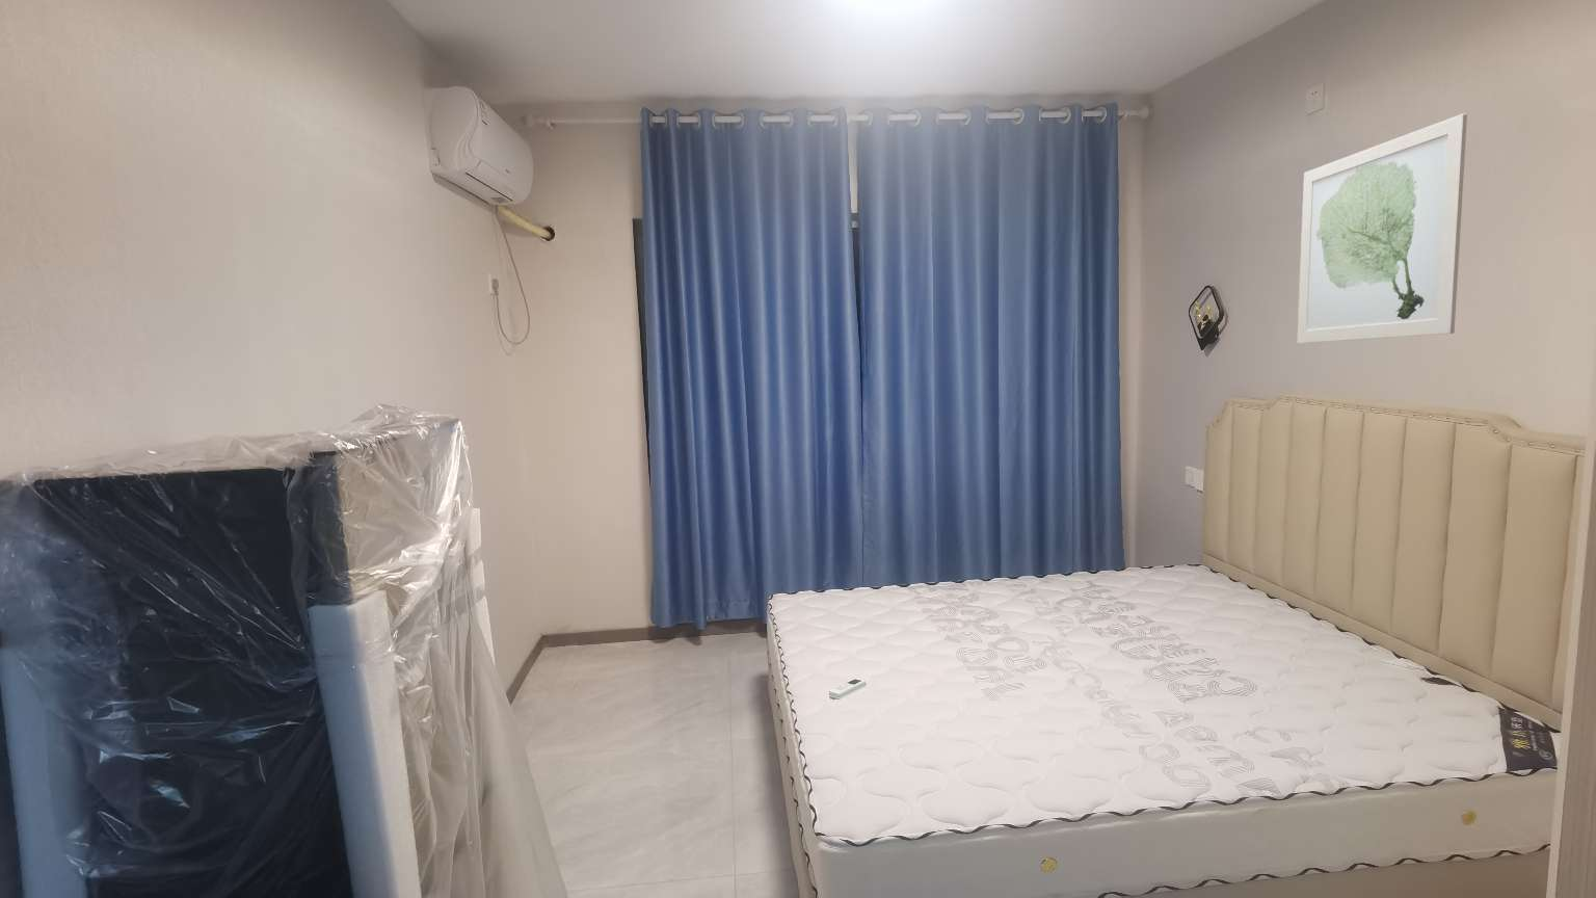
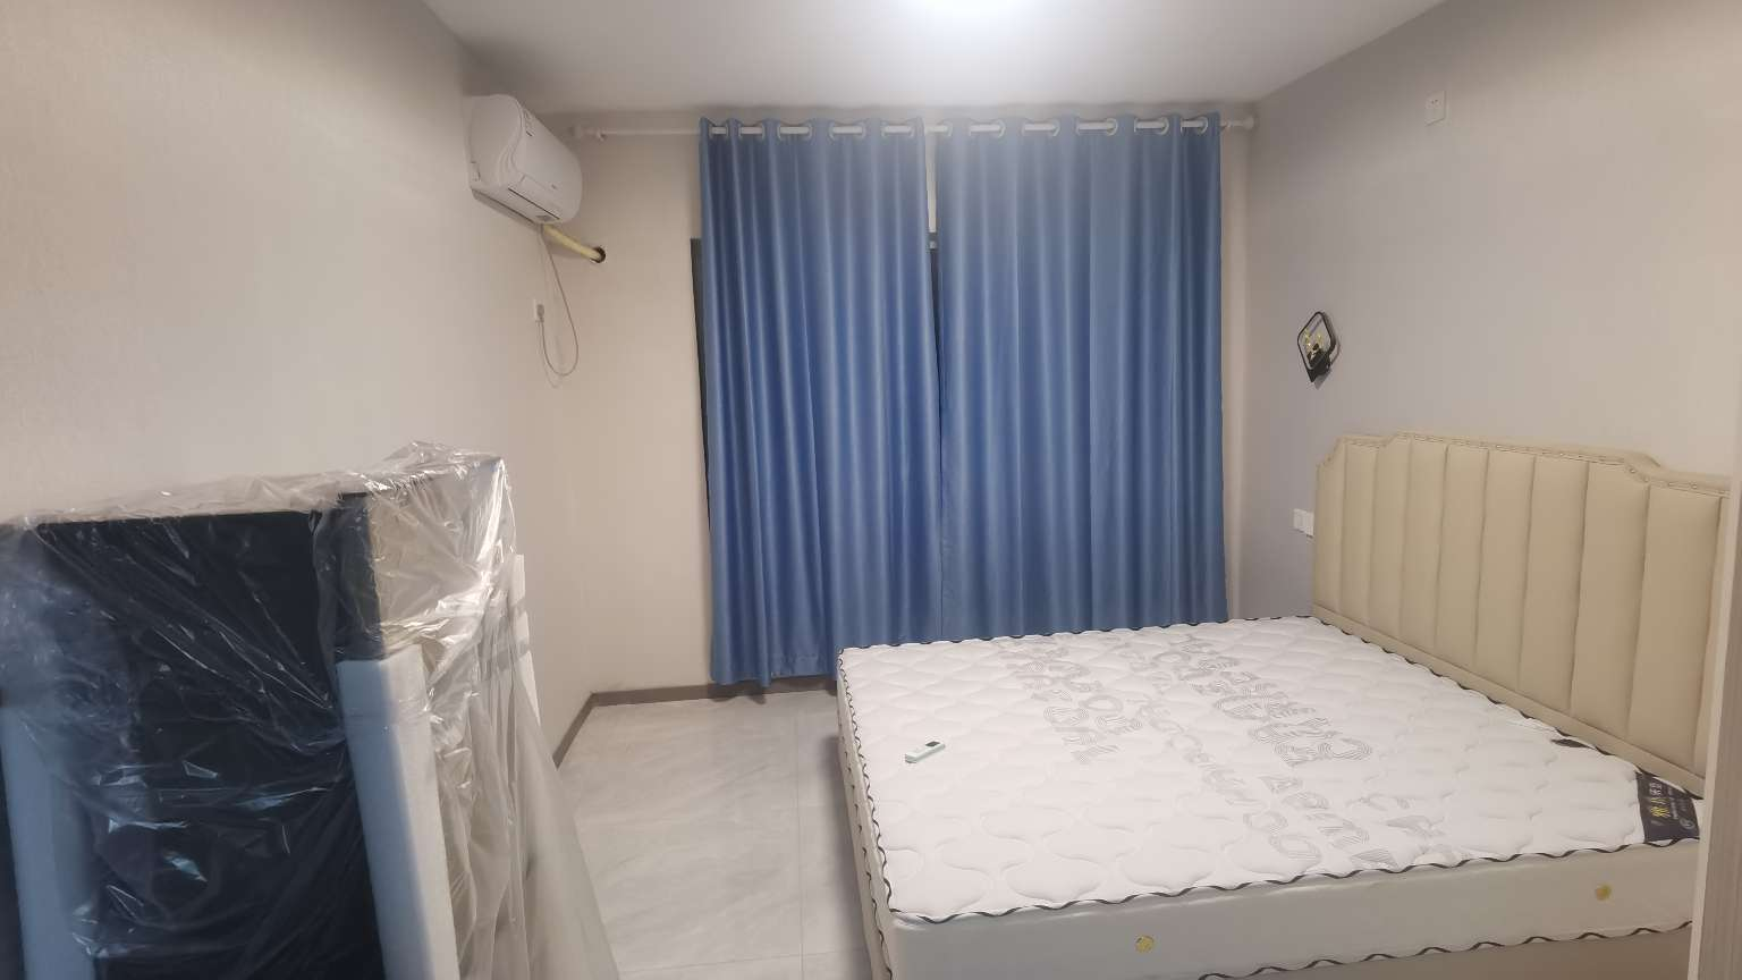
- wall art [1297,112,1468,344]
